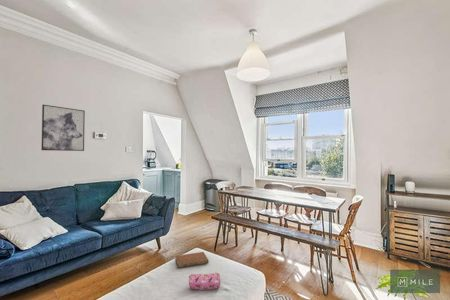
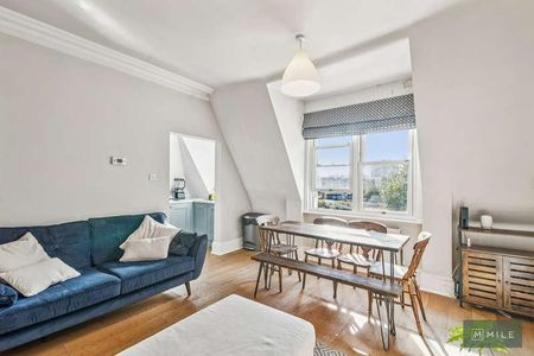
- pencil case [188,272,221,291]
- notebook [174,251,209,269]
- wall art [40,104,86,152]
